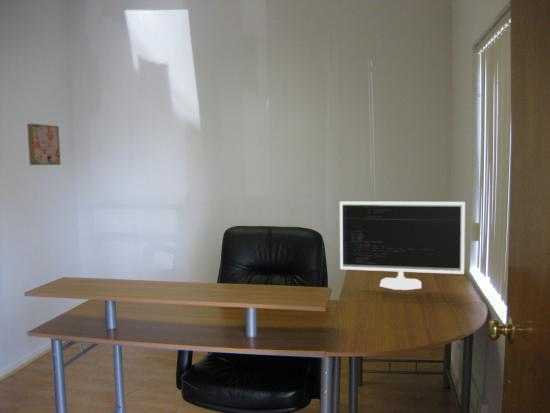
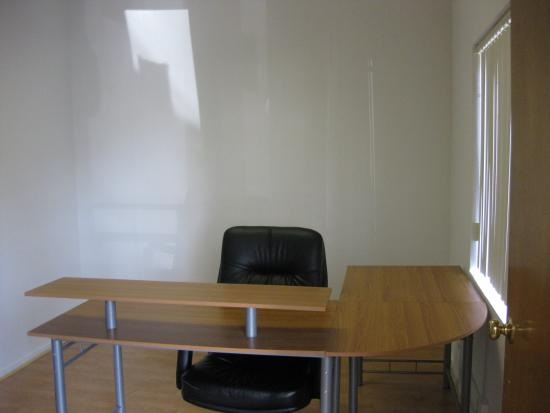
- computer monitor [339,200,466,291]
- wall art [26,123,62,166]
